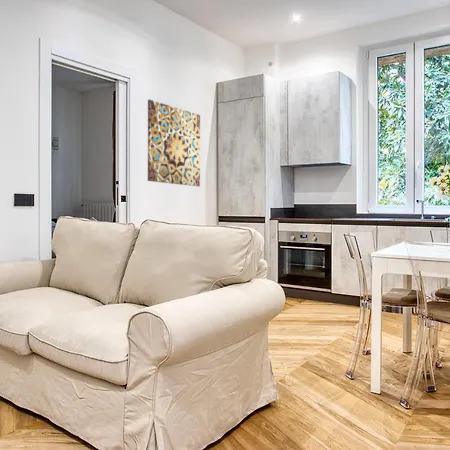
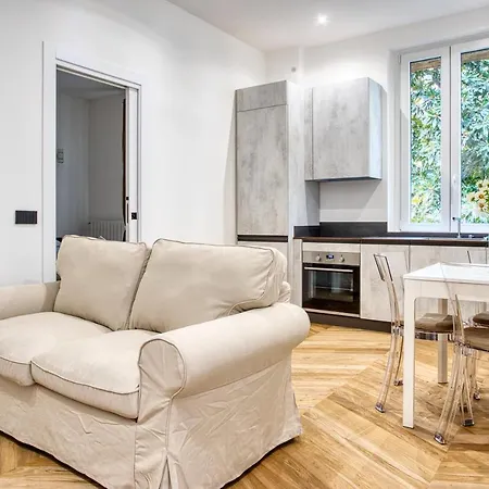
- wall art [147,99,201,187]
